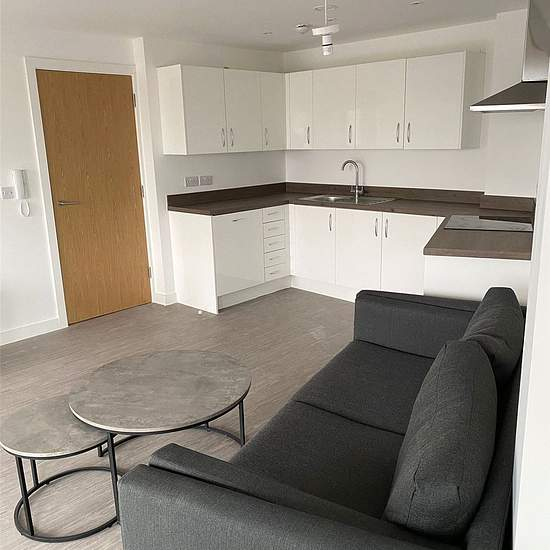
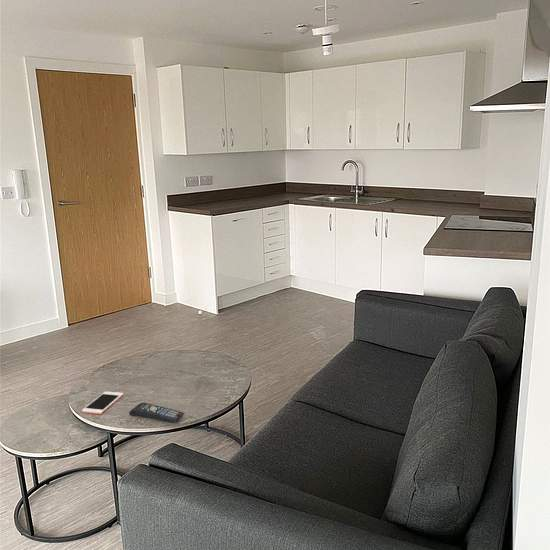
+ cell phone [81,390,124,415]
+ remote control [128,402,185,424]
